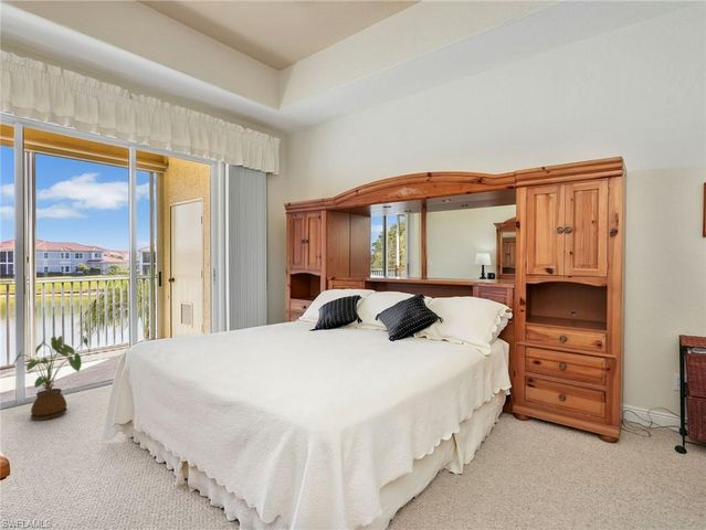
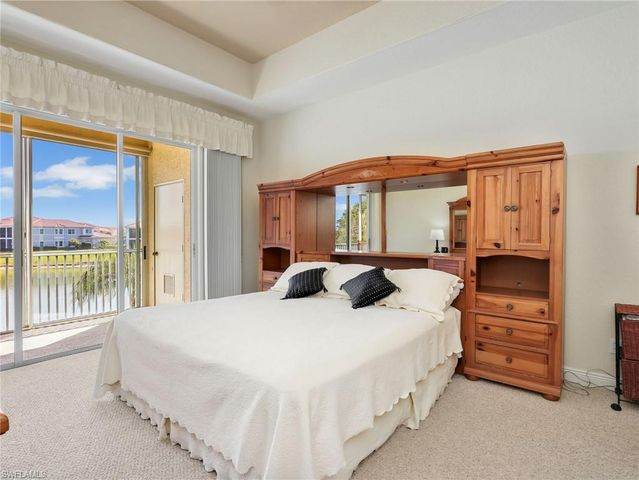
- house plant [12,335,92,422]
